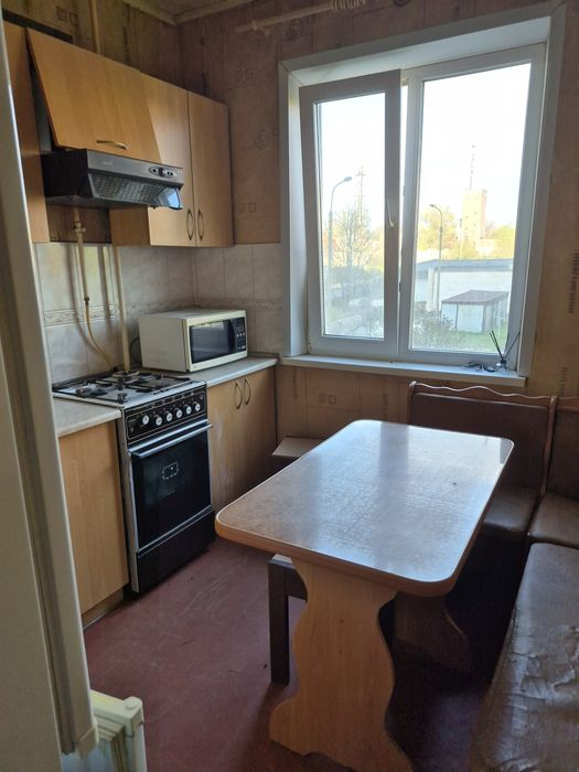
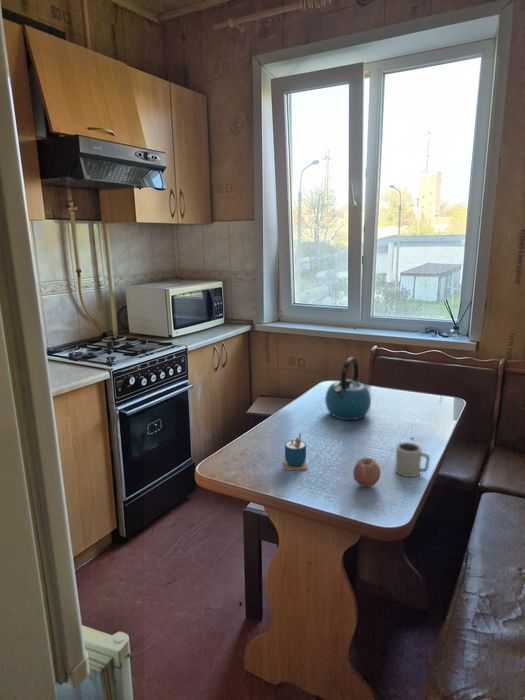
+ cup [394,441,431,478]
+ fruit [352,457,382,488]
+ kettle [324,356,372,421]
+ cup [283,432,308,471]
